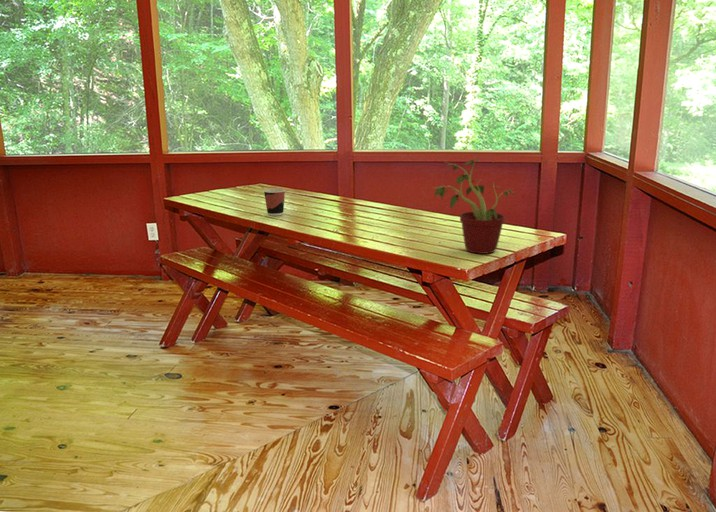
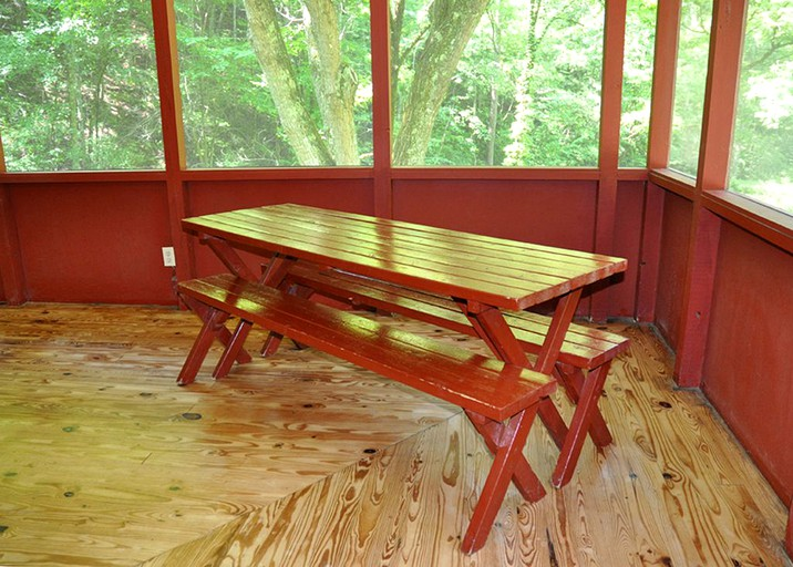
- cup [263,188,286,217]
- potted plant [432,157,516,255]
